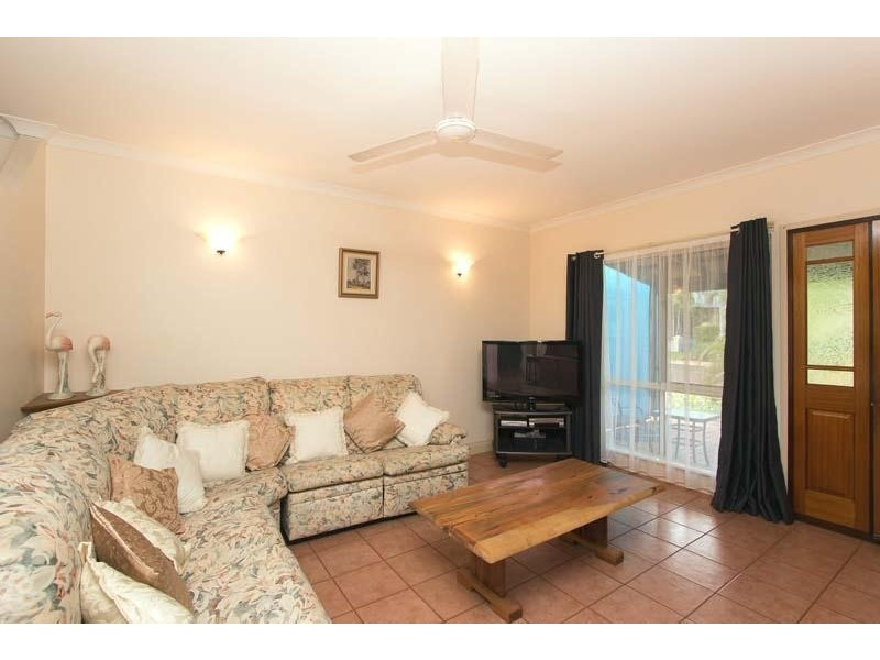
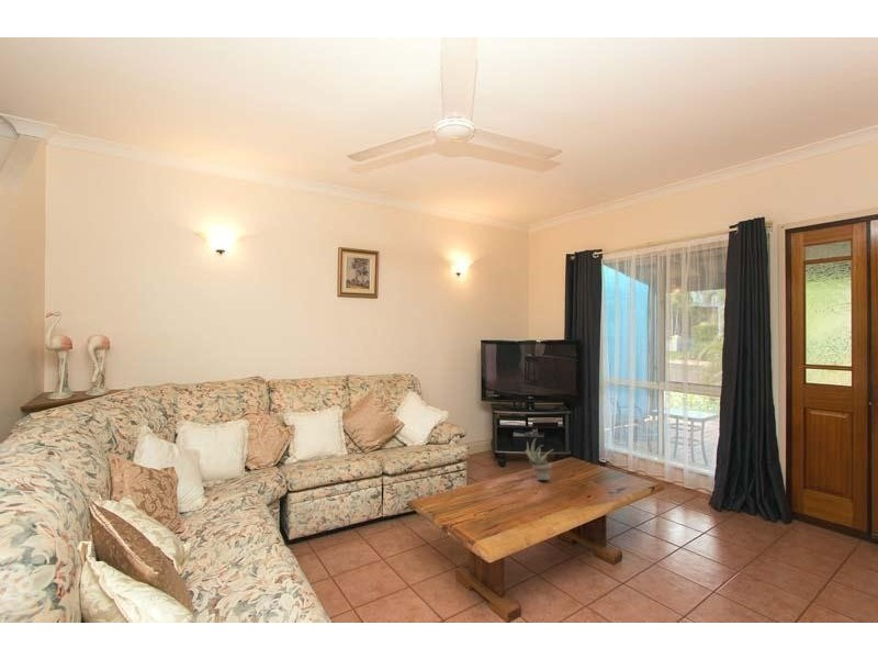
+ succulent plant [524,437,554,481]
